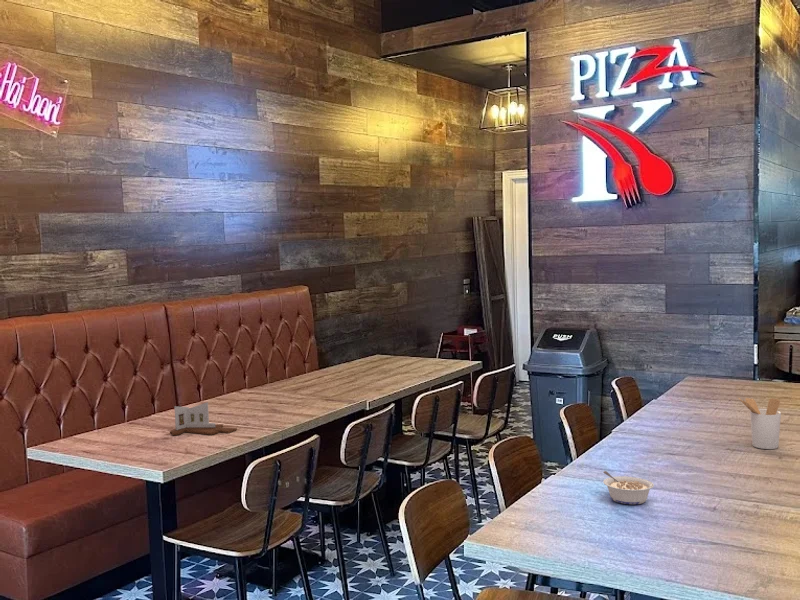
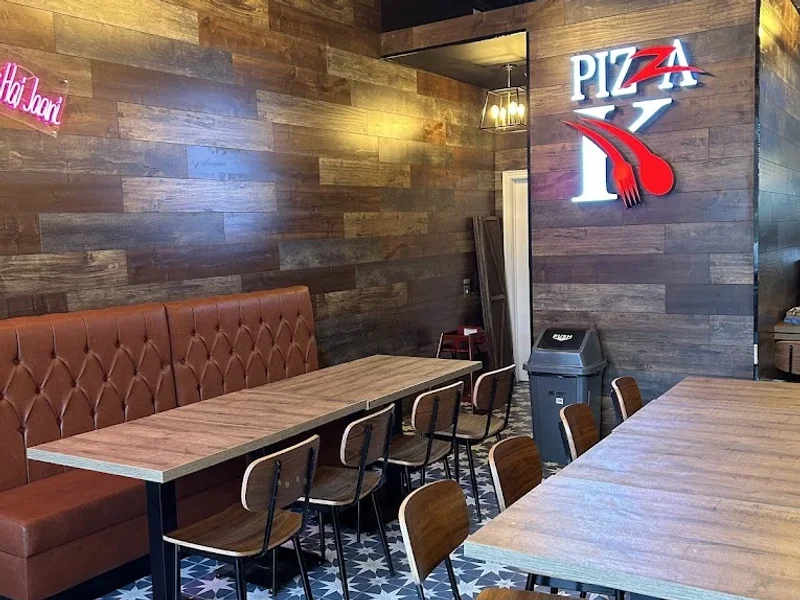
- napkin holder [169,401,238,436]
- legume [602,470,655,505]
- utensil holder [737,396,782,450]
